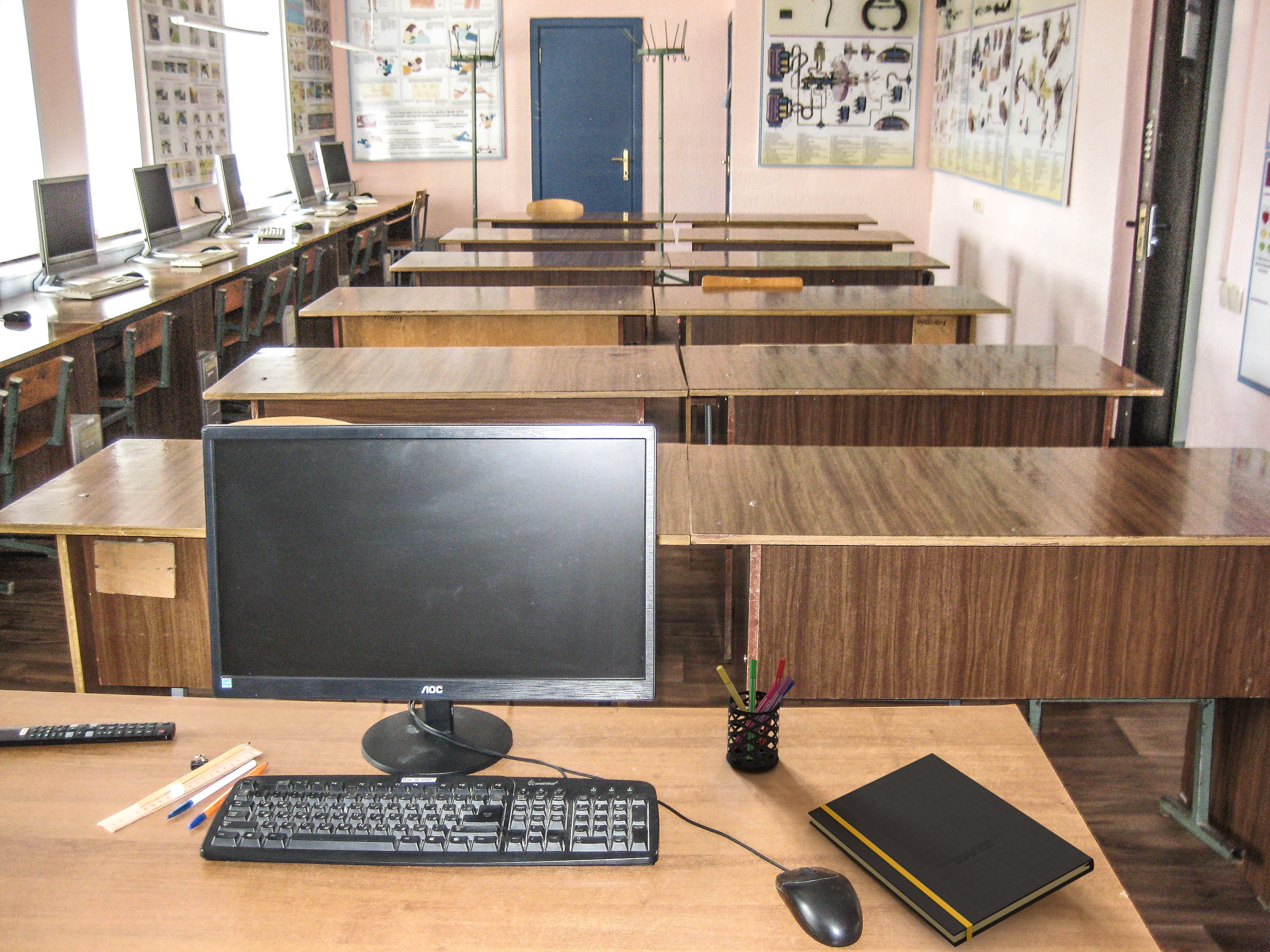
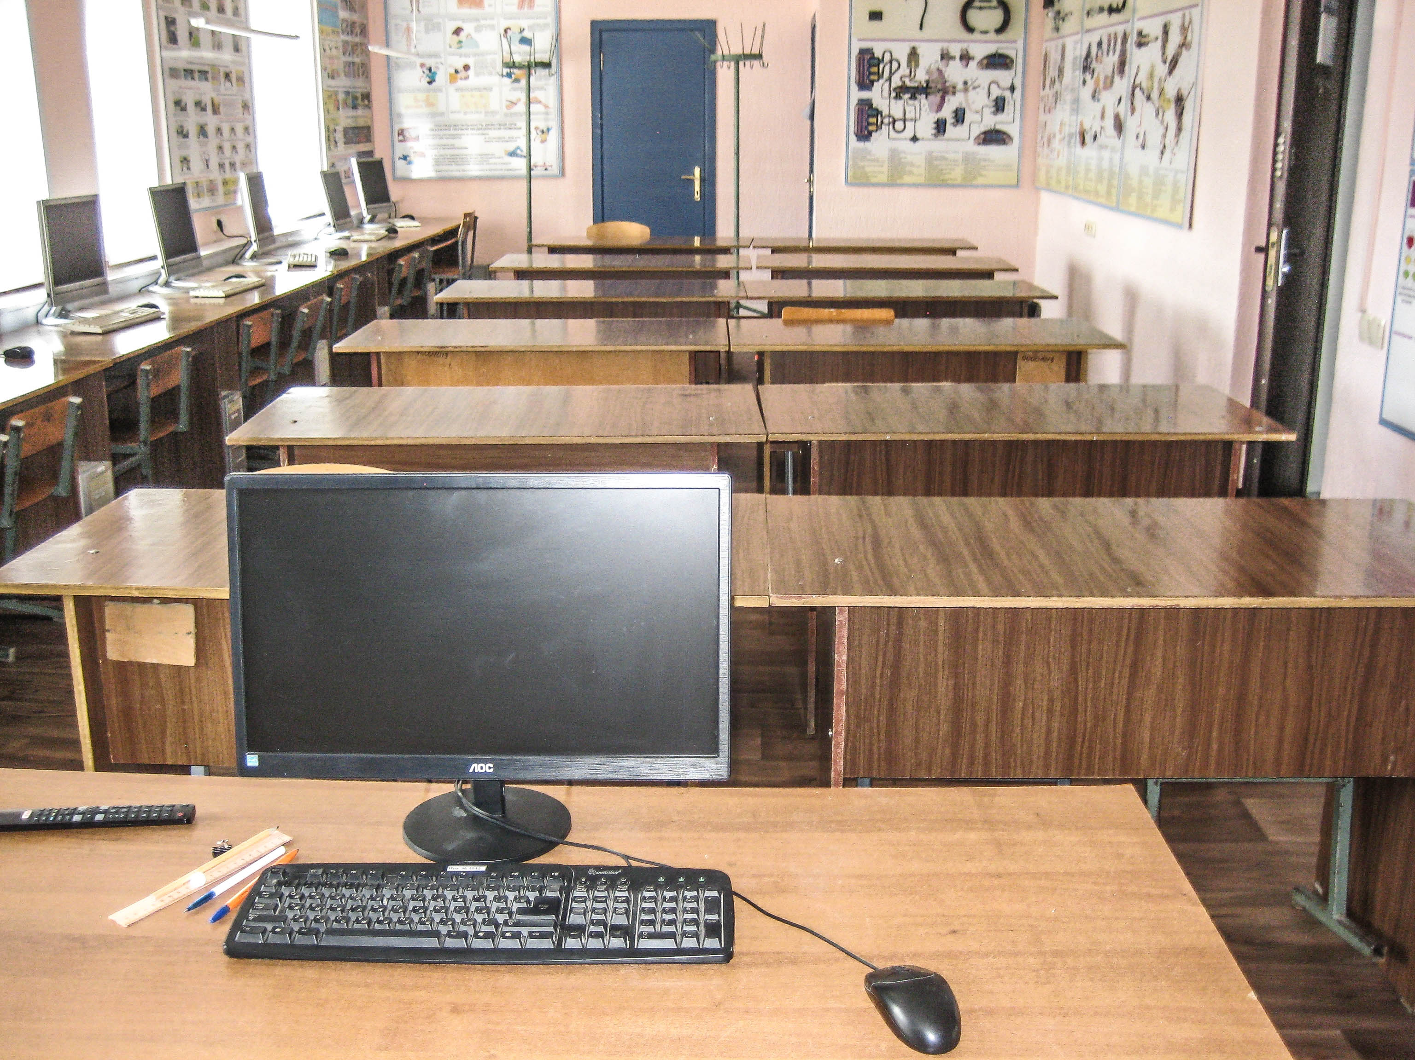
- notepad [807,753,1095,947]
- pen holder [716,657,795,772]
